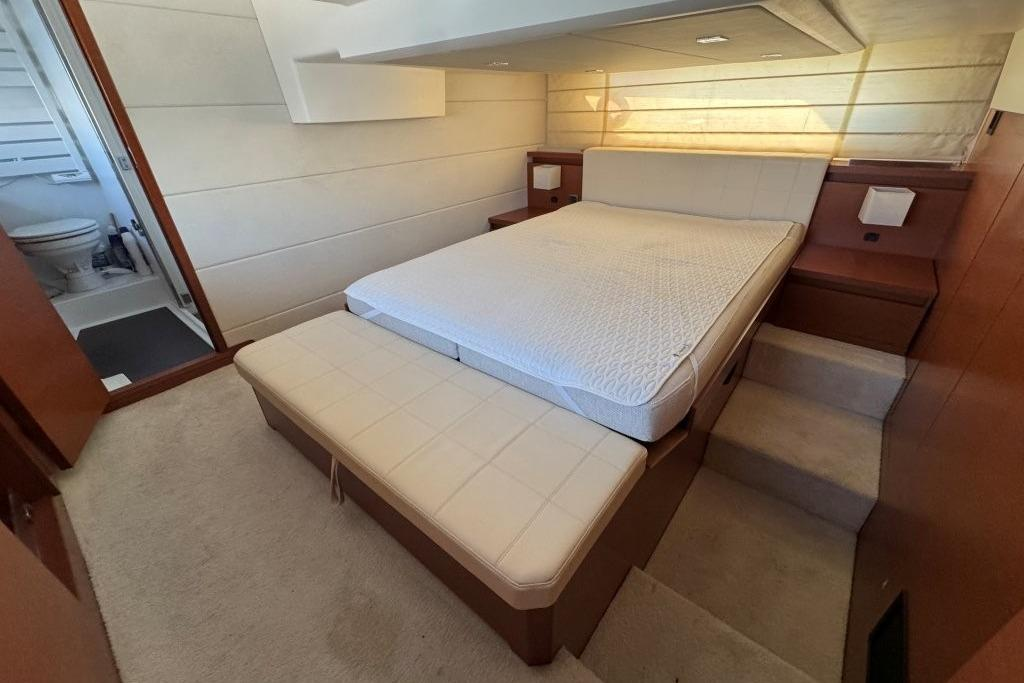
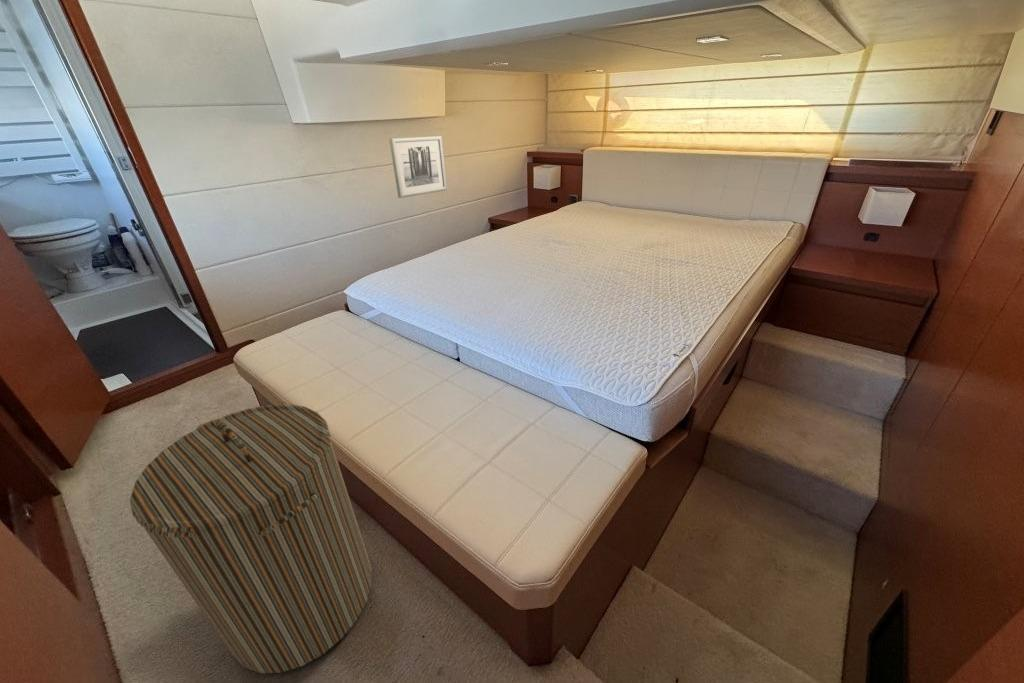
+ wall art [388,135,448,199]
+ laundry hamper [129,403,373,674]
